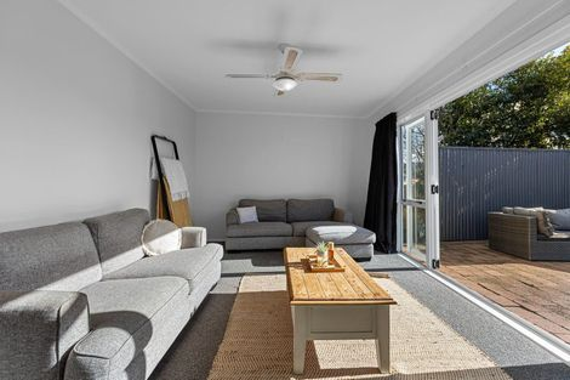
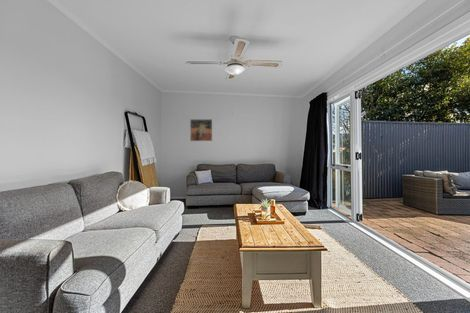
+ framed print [189,118,213,142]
